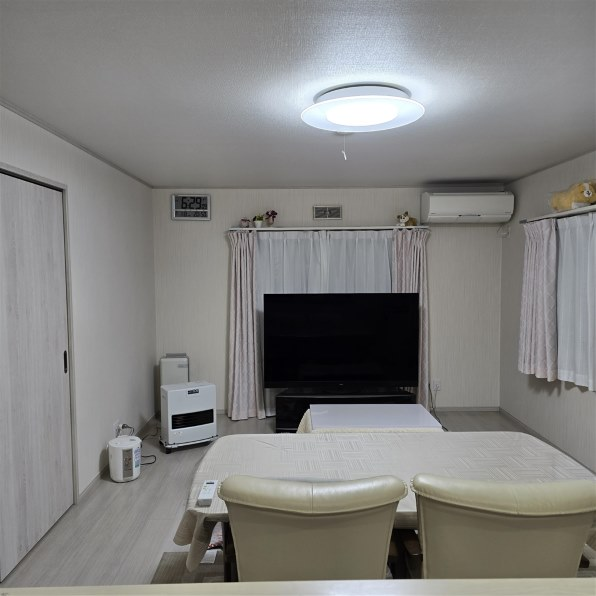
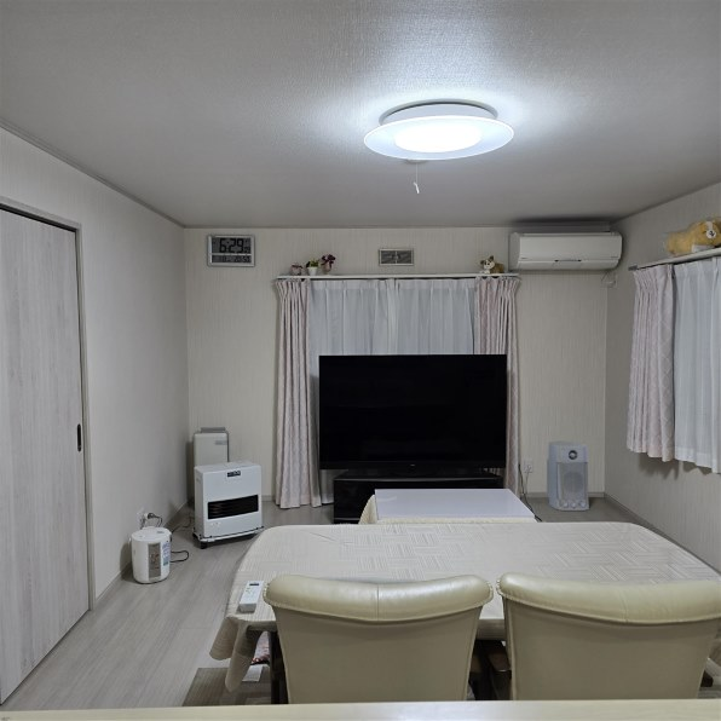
+ air purifier [546,440,590,512]
